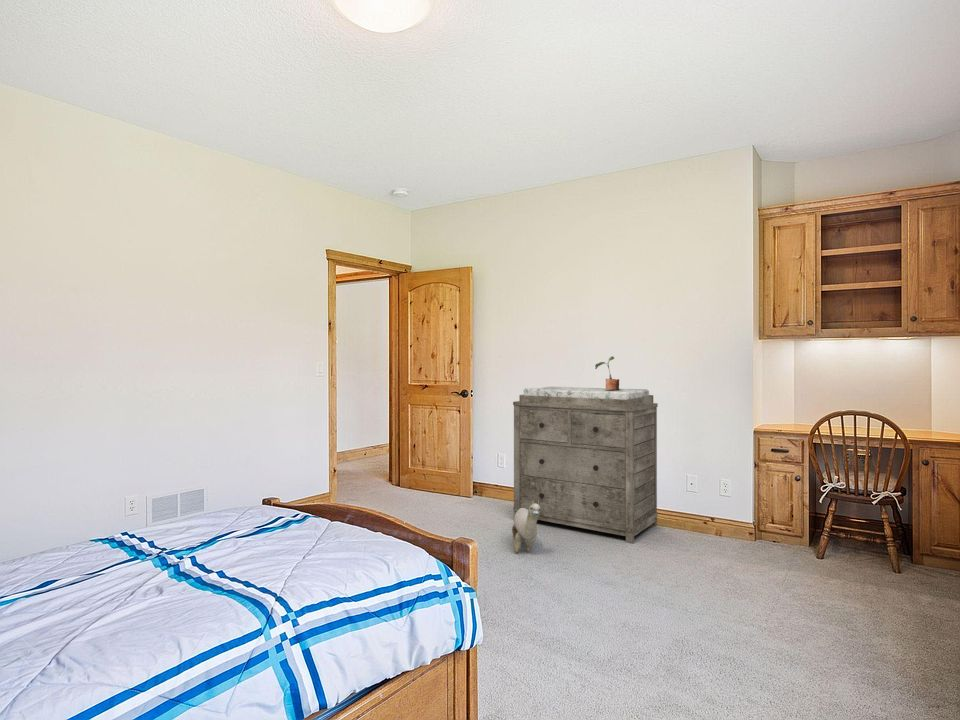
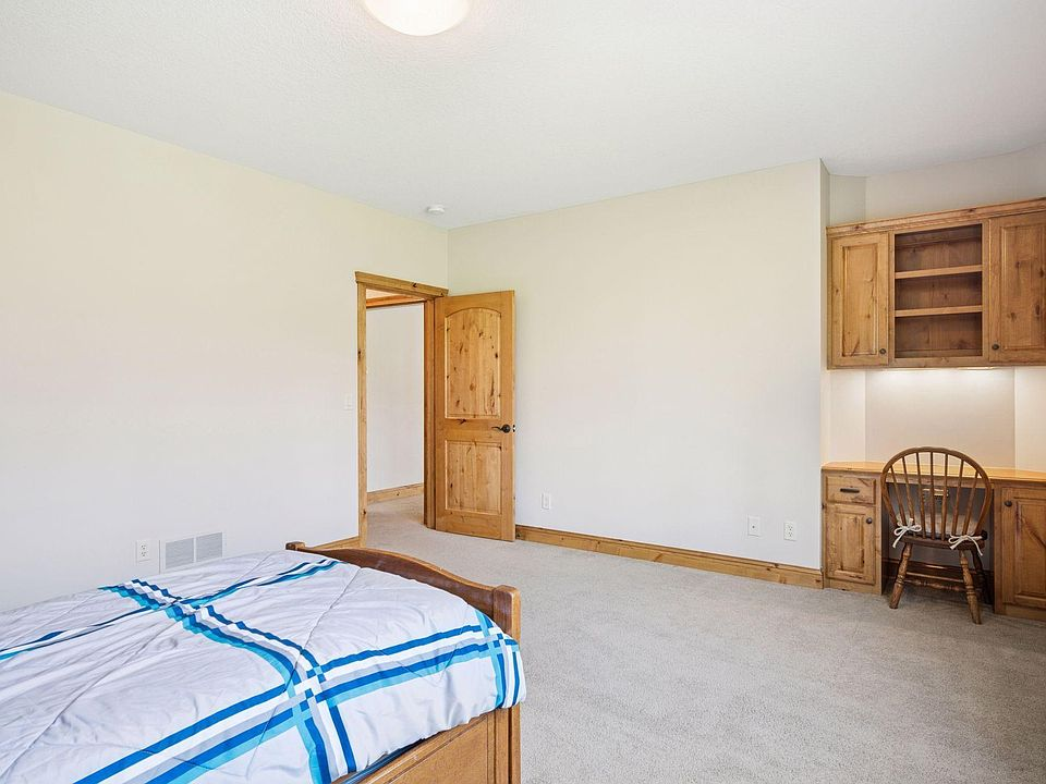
- potted plant [594,356,620,390]
- dresser [512,386,659,544]
- plush toy [511,501,540,554]
